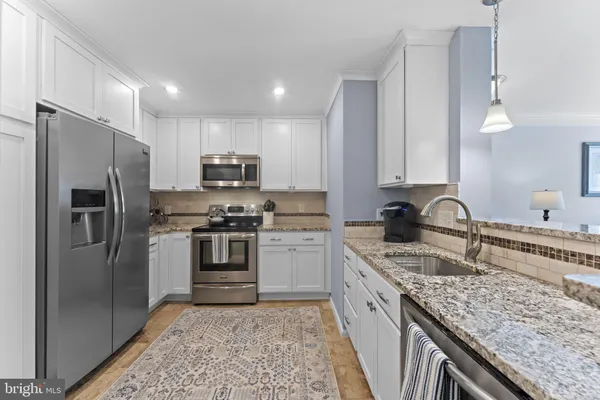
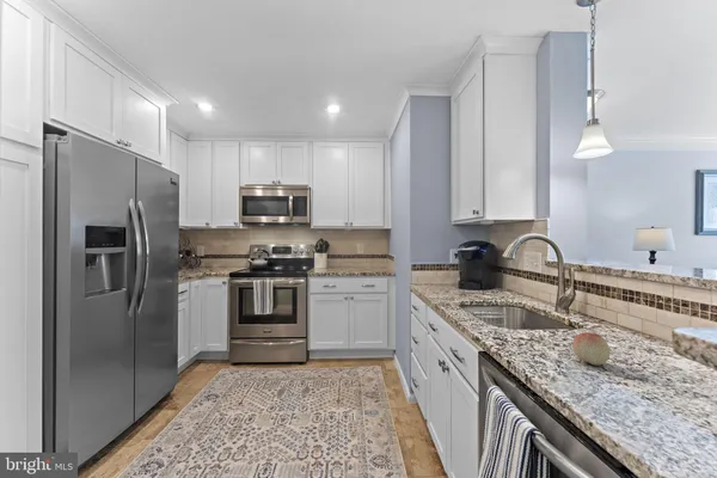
+ fruit [571,331,612,367]
